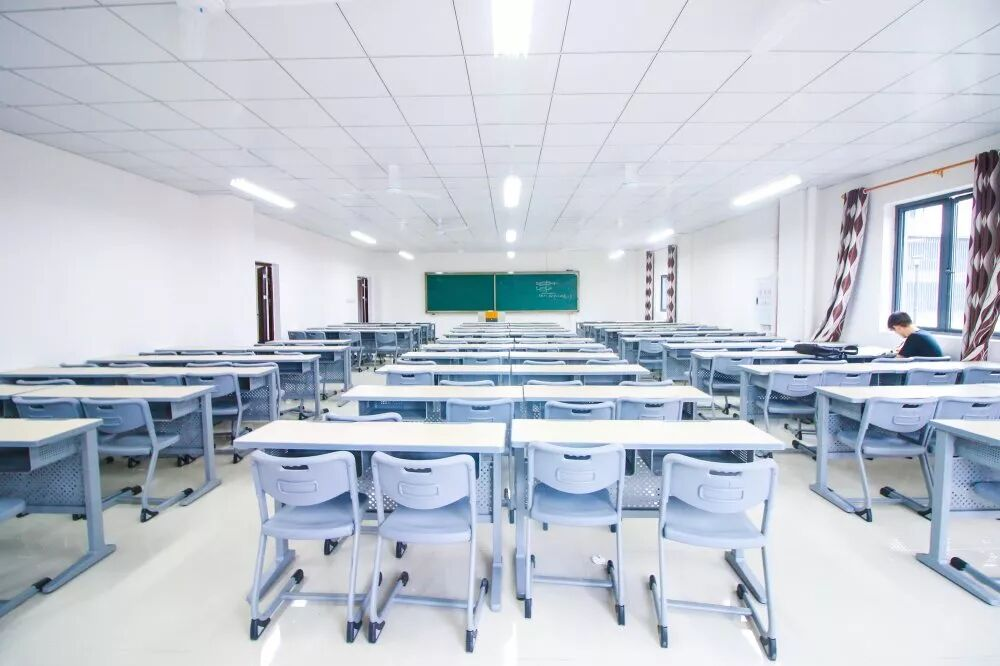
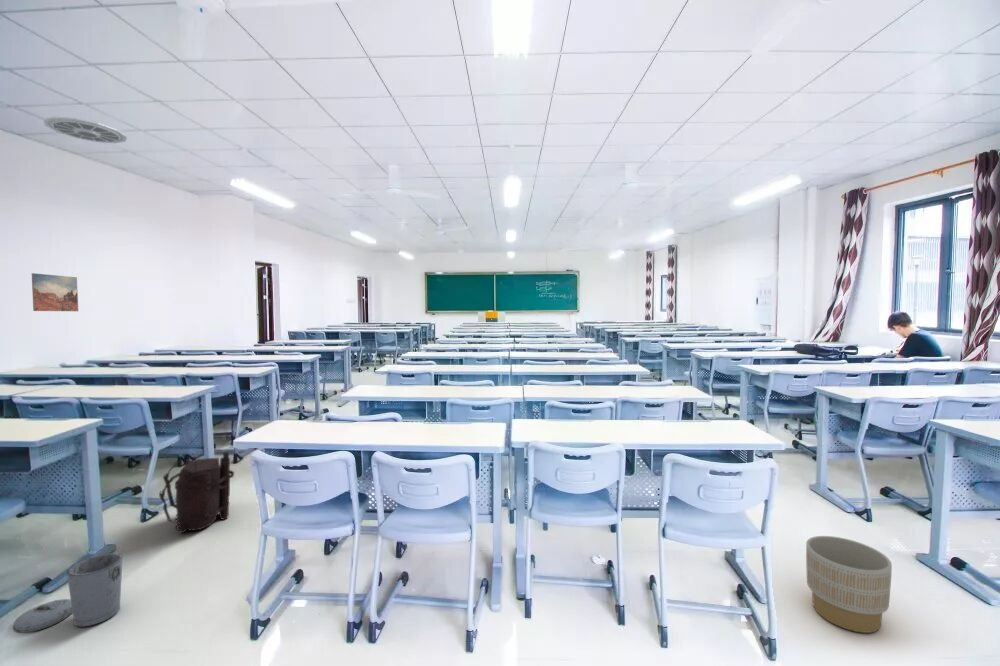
+ ceiling vent [42,116,128,144]
+ backpack [158,451,235,534]
+ planter [805,535,893,634]
+ wall art [31,272,79,312]
+ trash can [12,552,124,634]
